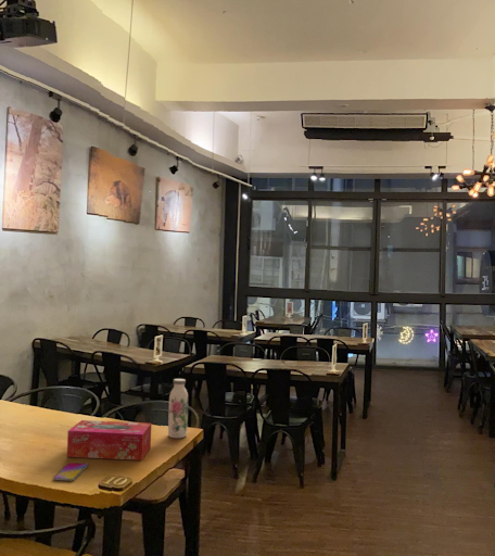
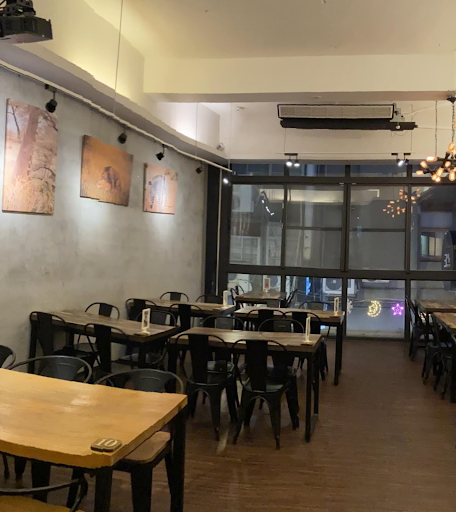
- smartphone [52,462,89,482]
- water bottle [167,378,189,439]
- tissue box [66,419,152,462]
